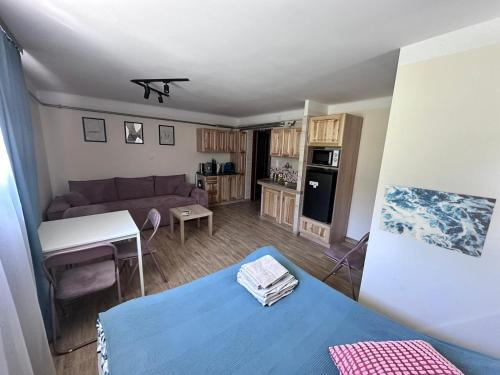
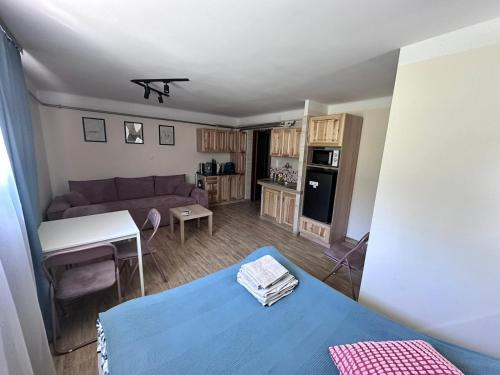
- wall art [378,183,497,259]
